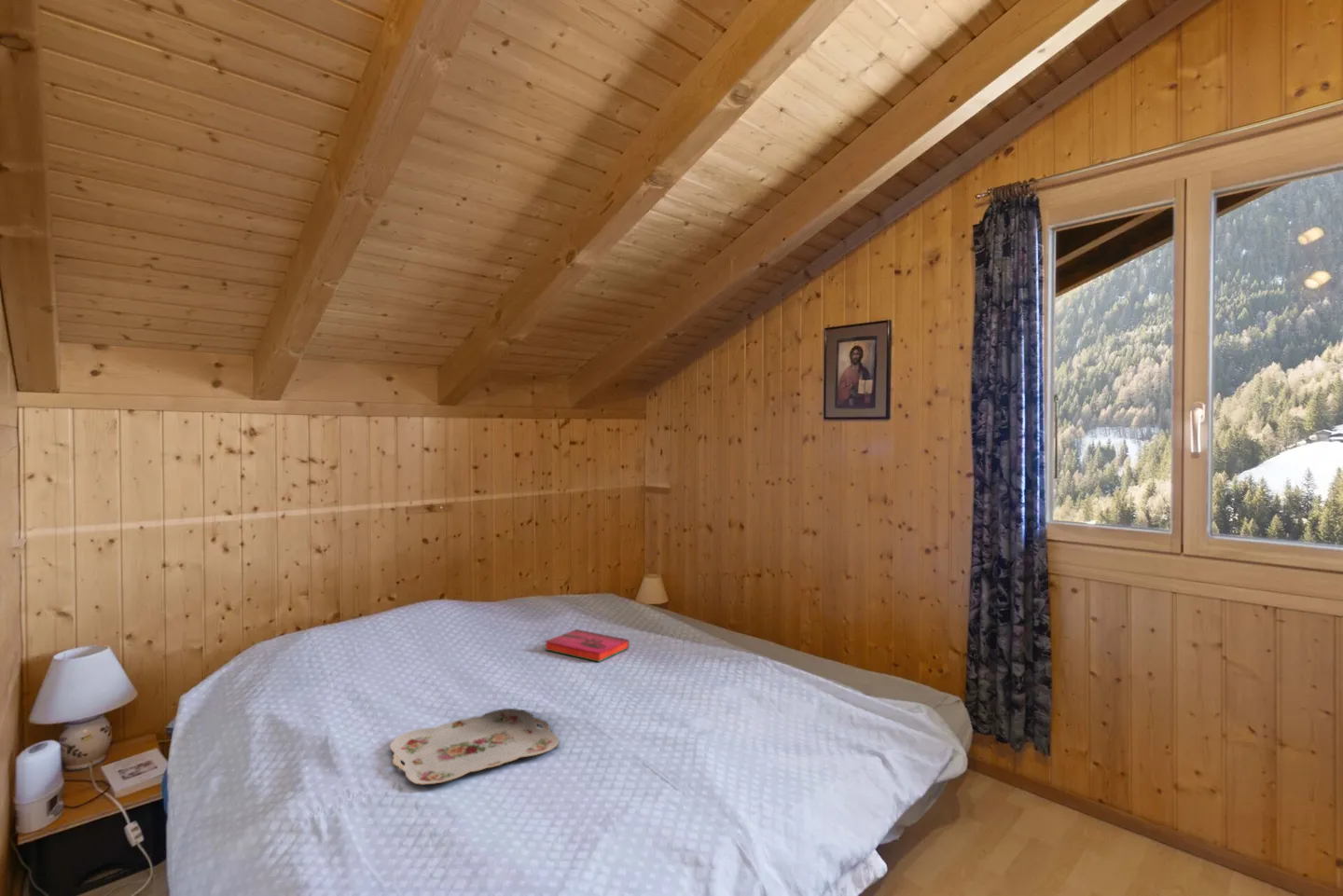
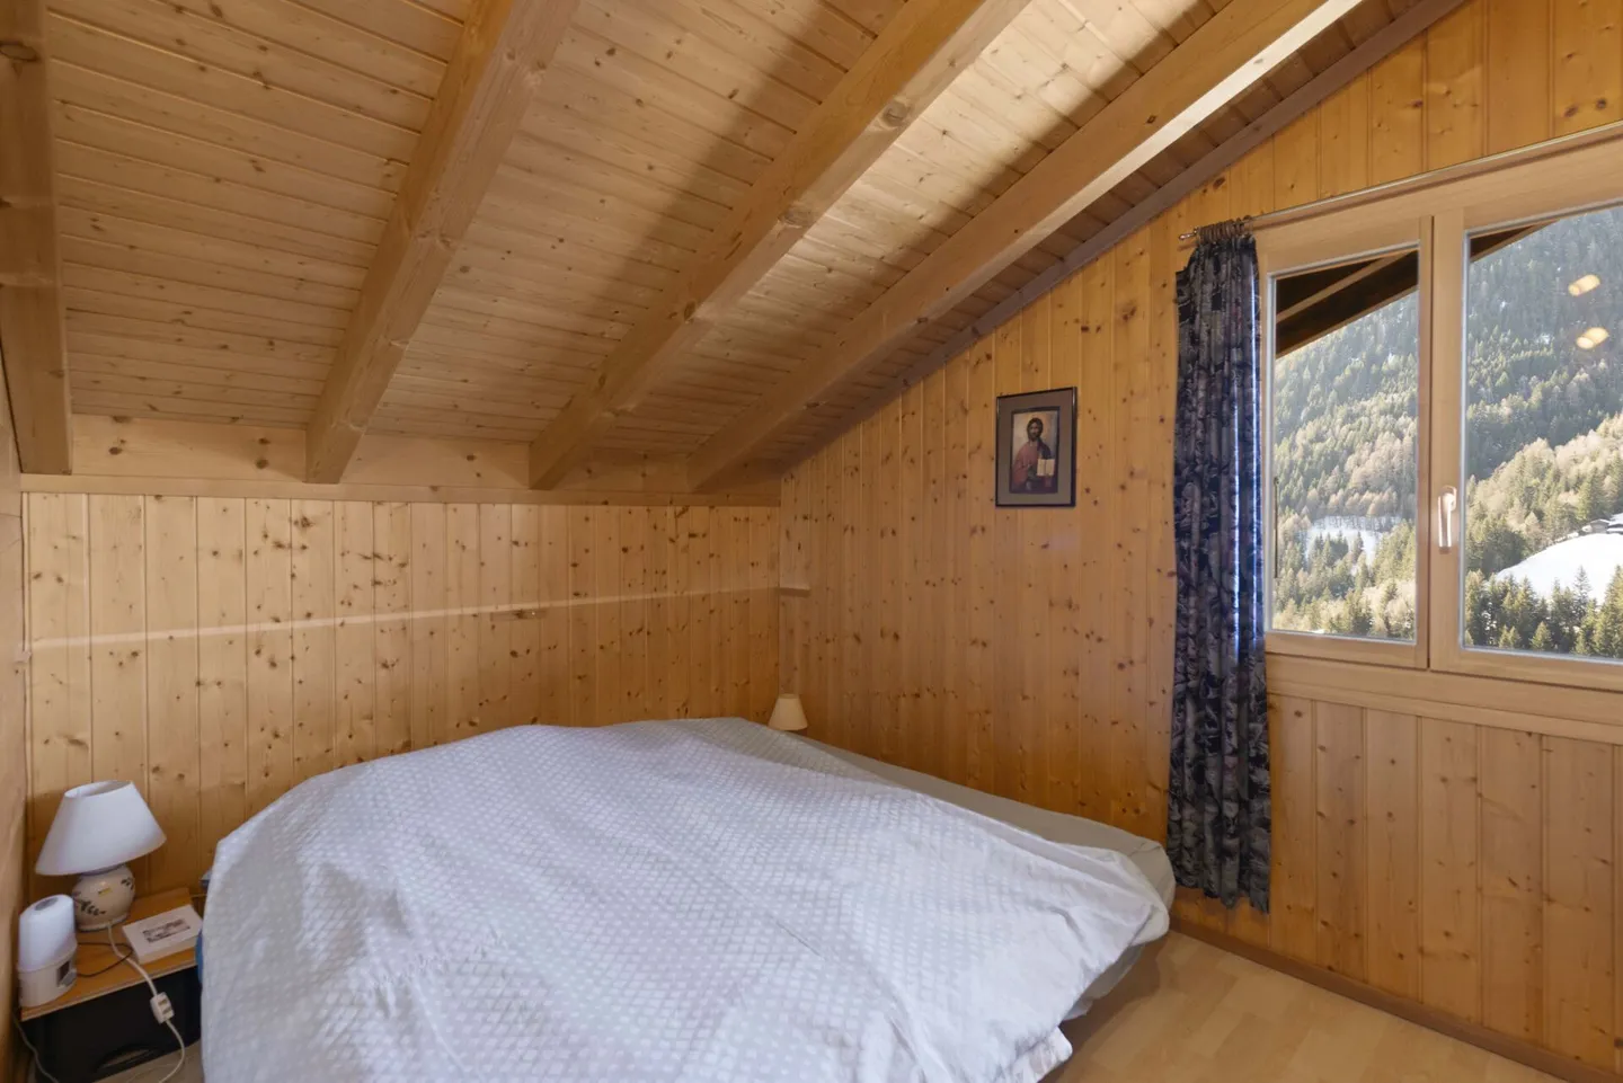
- hardback book [544,628,630,663]
- serving tray [389,708,560,786]
